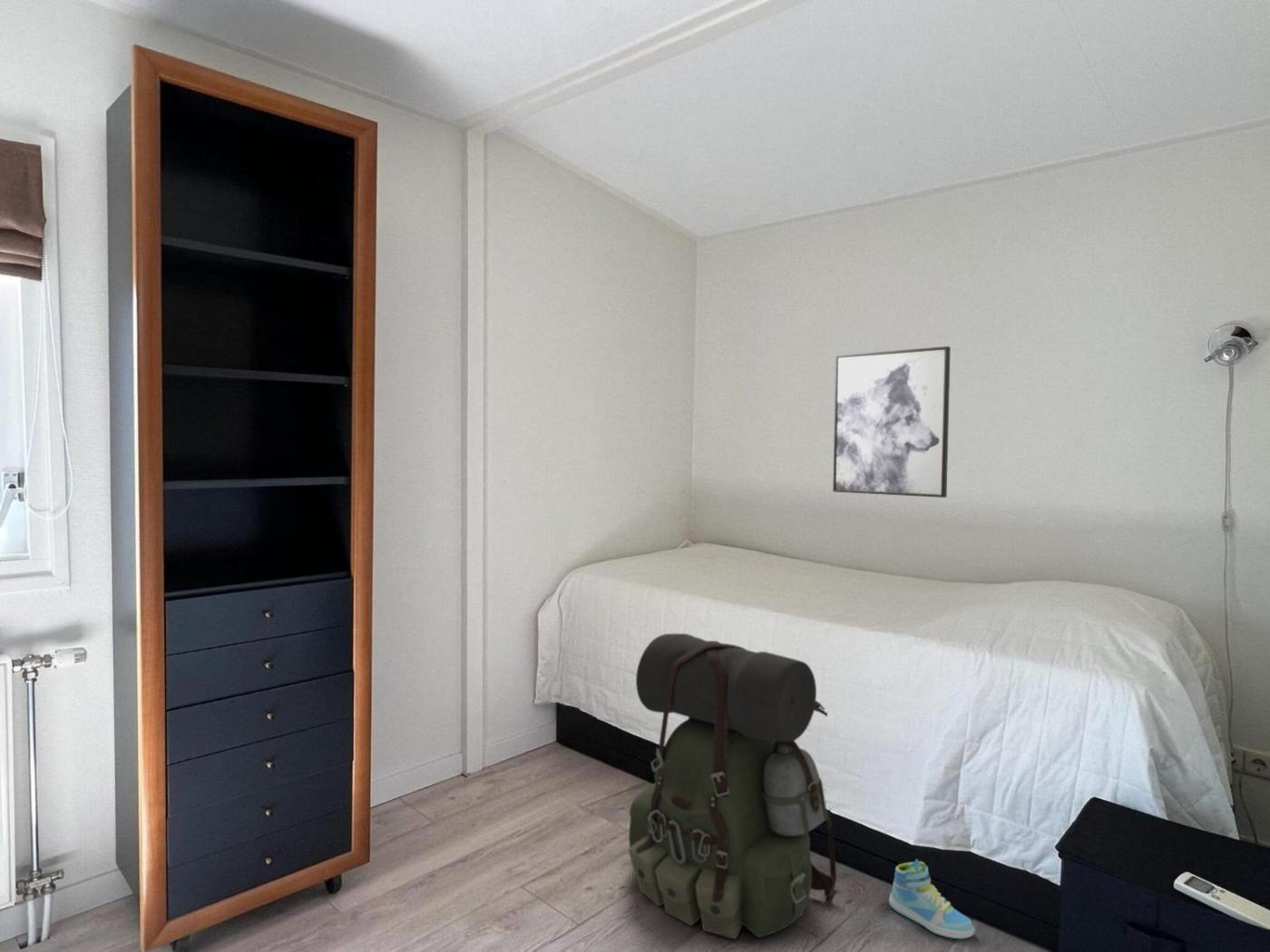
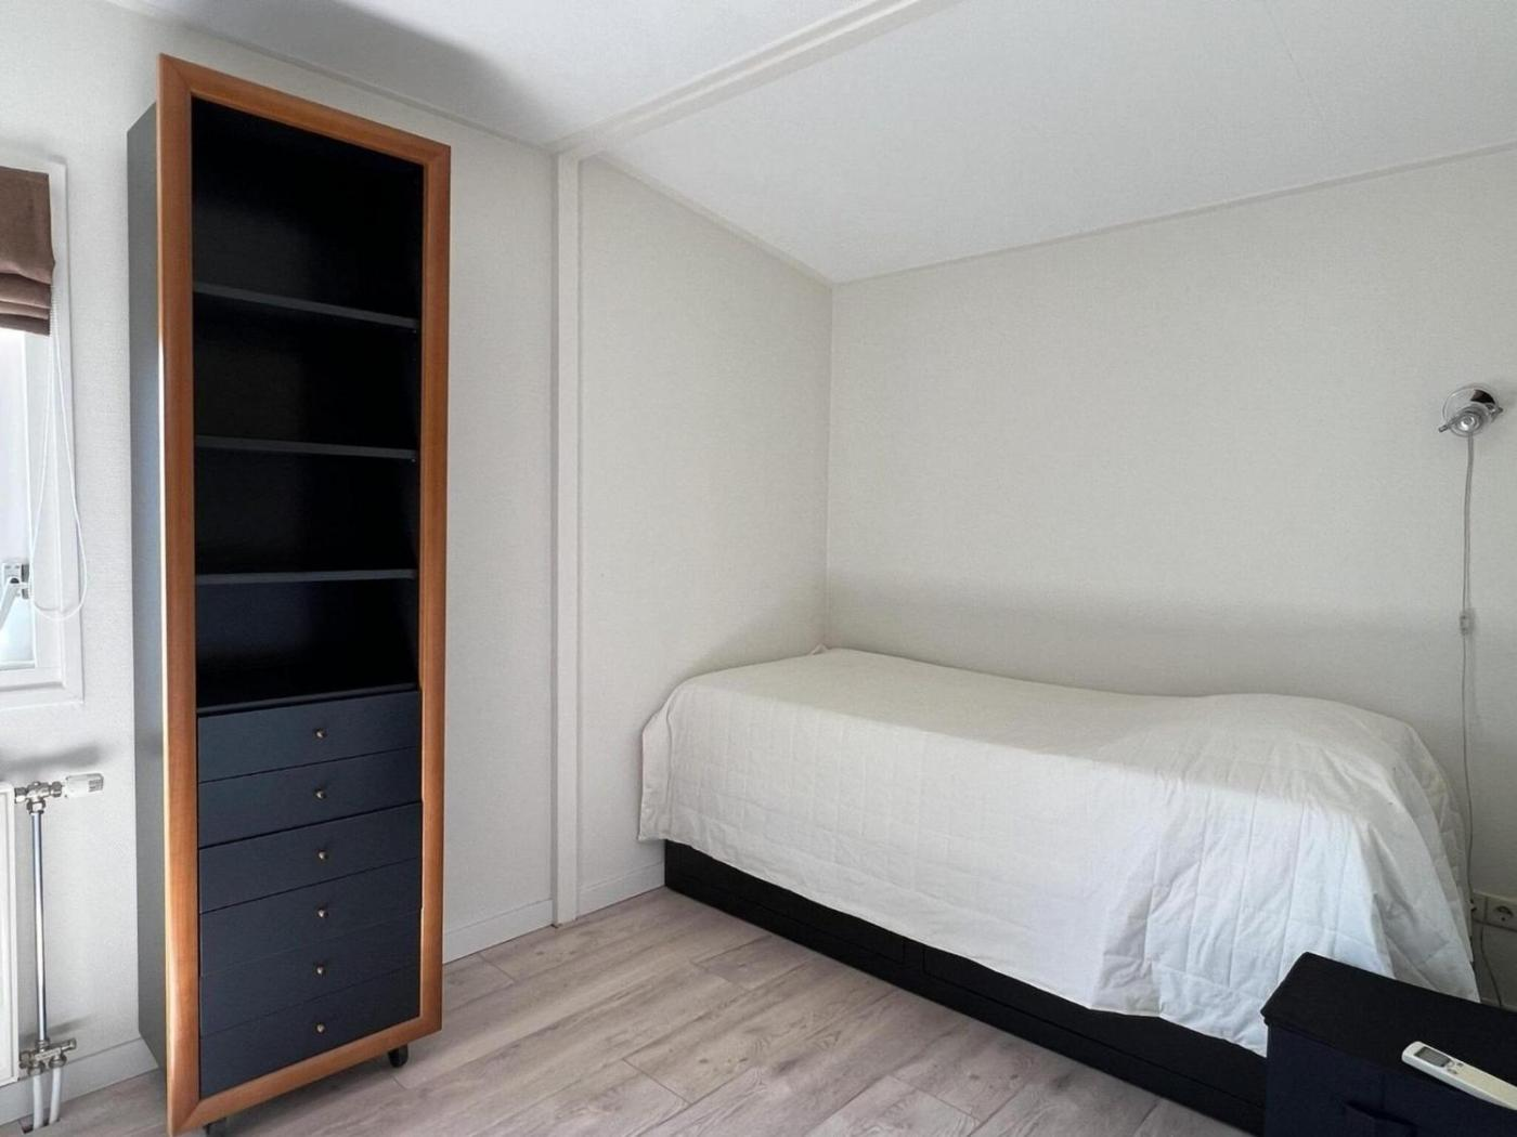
- wall art [832,345,952,499]
- backpack [628,633,837,940]
- sneaker [888,858,975,939]
